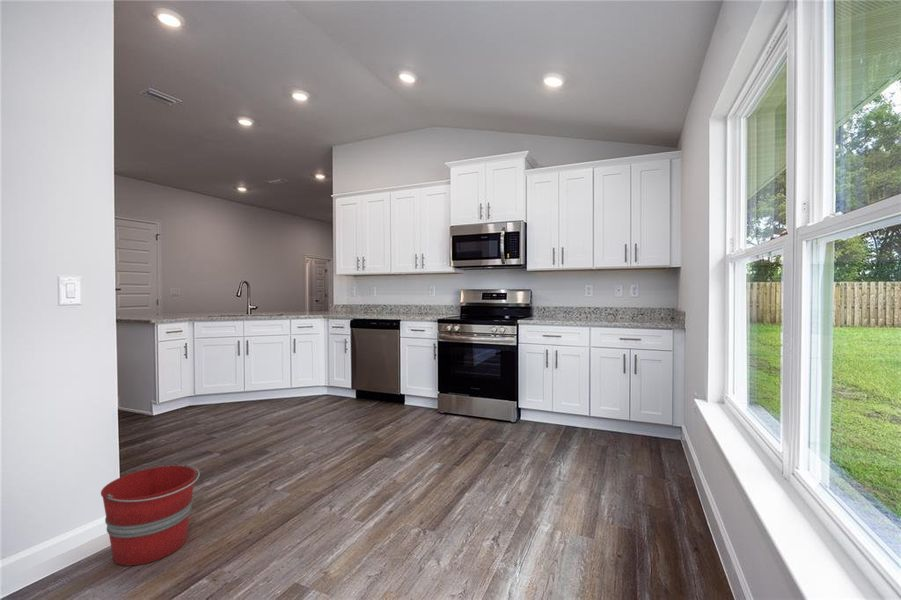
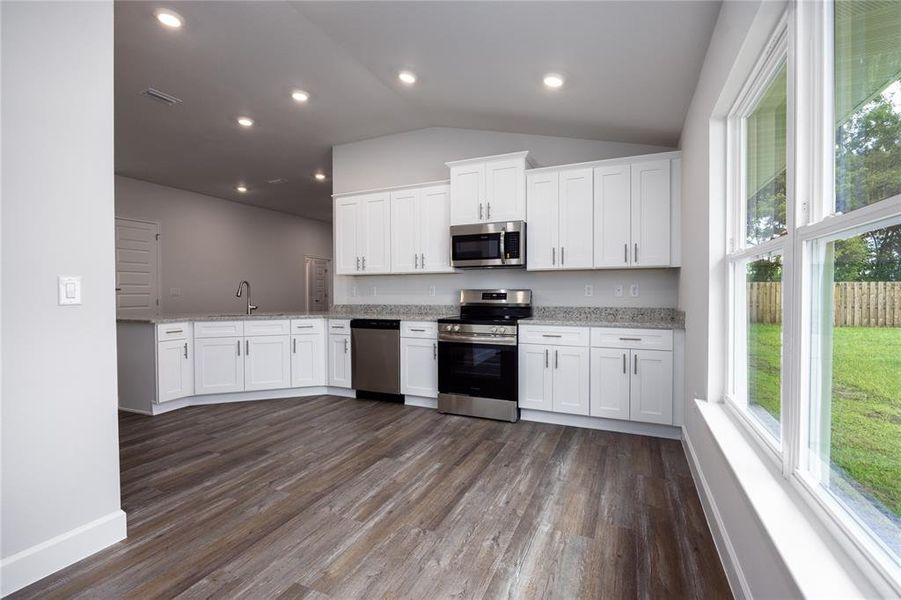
- bucket [100,463,201,567]
